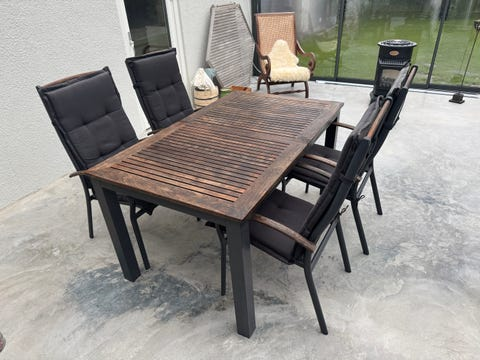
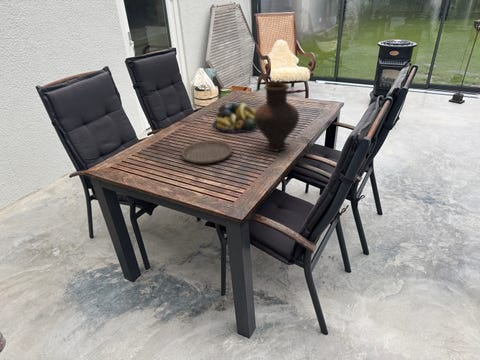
+ fruit bowl [212,102,259,134]
+ vase [254,82,300,152]
+ plate [181,139,233,164]
